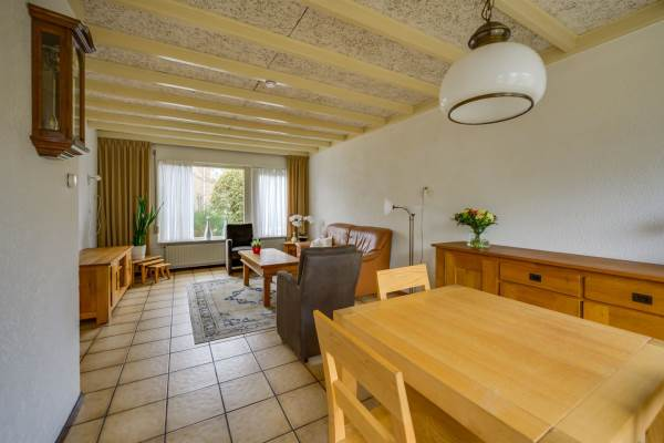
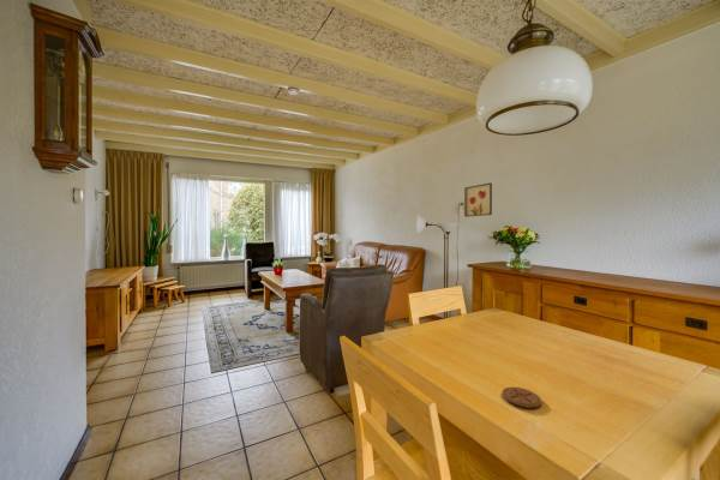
+ coaster [502,386,542,409]
+ wall art [463,181,493,218]
